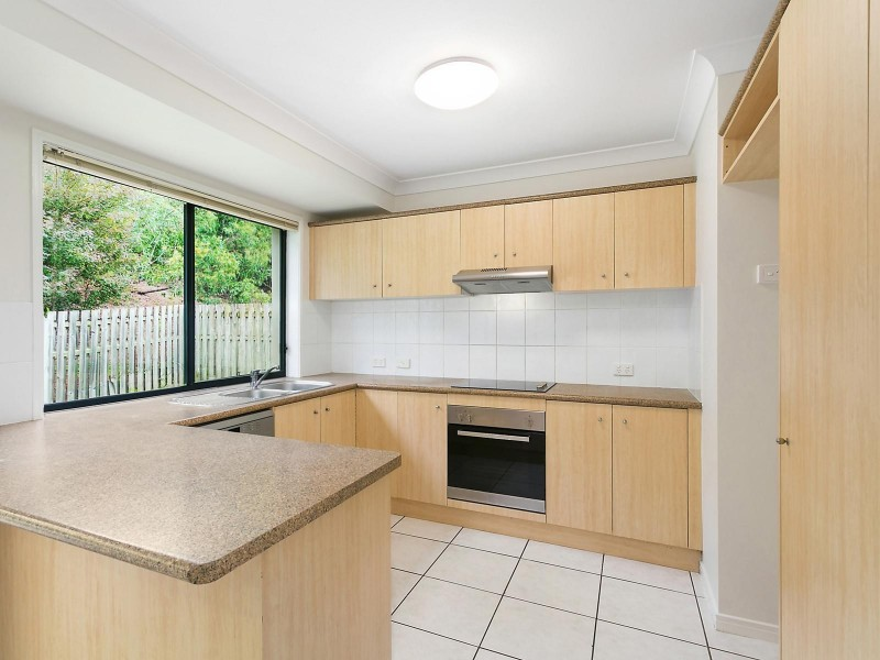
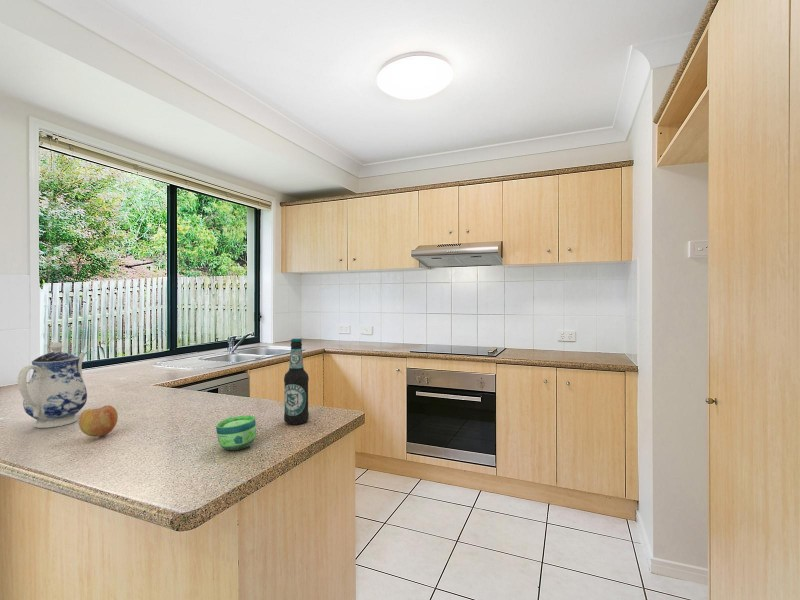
+ teapot [17,341,88,429]
+ bottle [283,337,310,425]
+ fruit [78,405,119,438]
+ cup [215,415,257,451]
